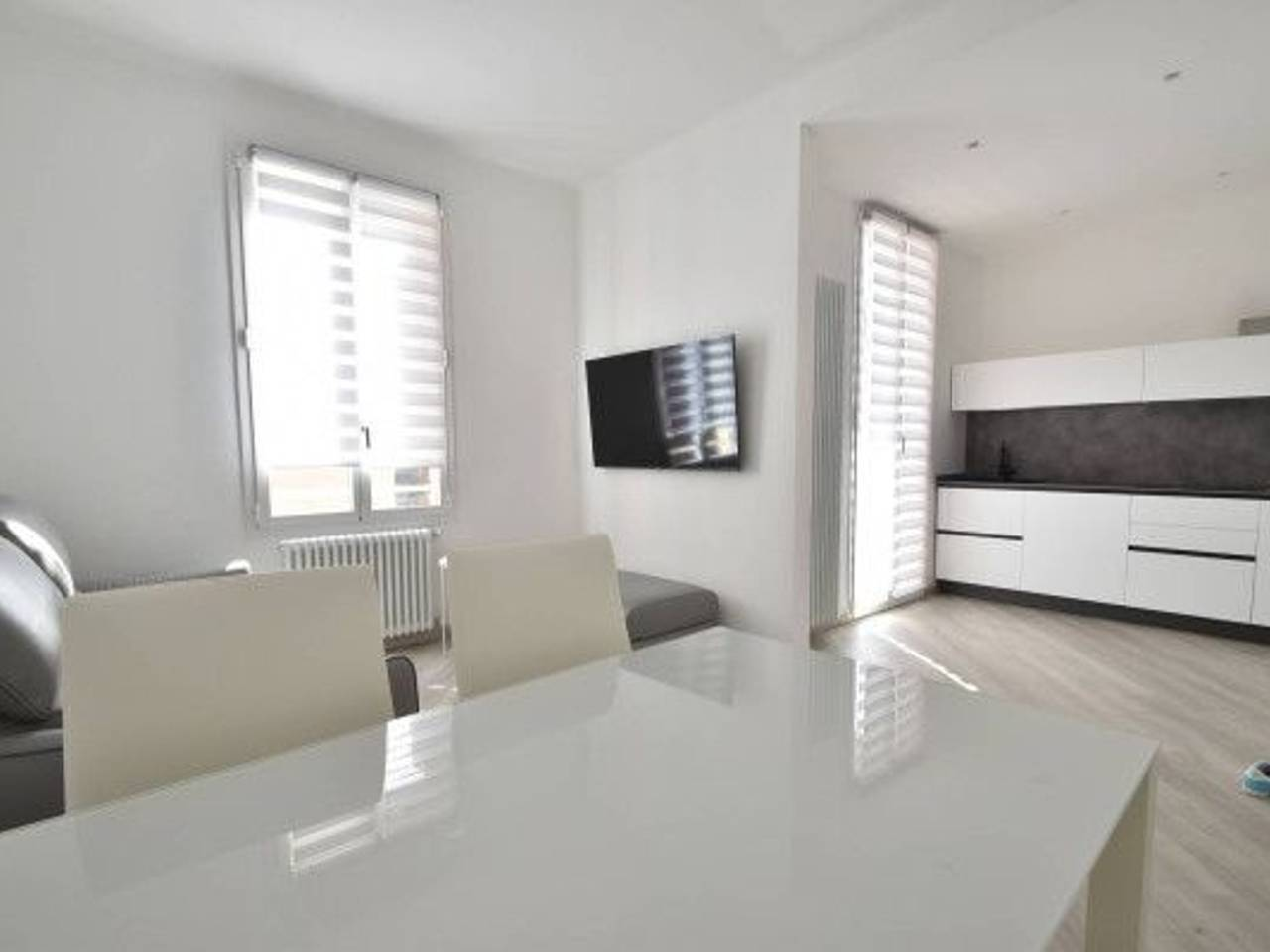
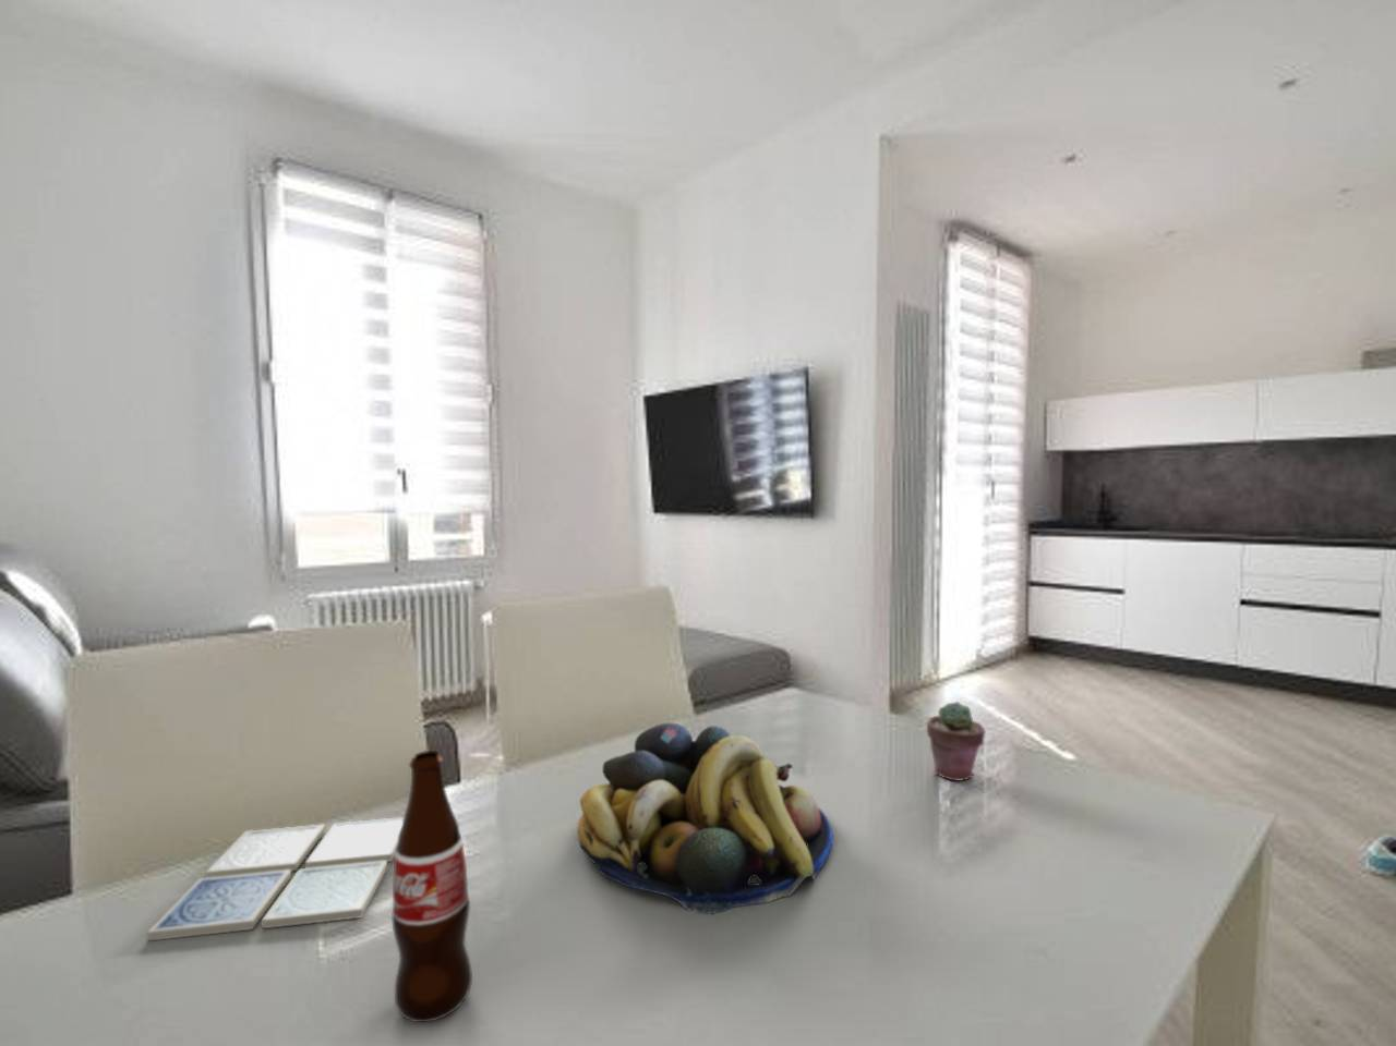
+ bottle [391,749,474,1023]
+ fruit bowl [576,721,834,915]
+ drink coaster [146,816,403,943]
+ potted succulent [926,701,986,782]
